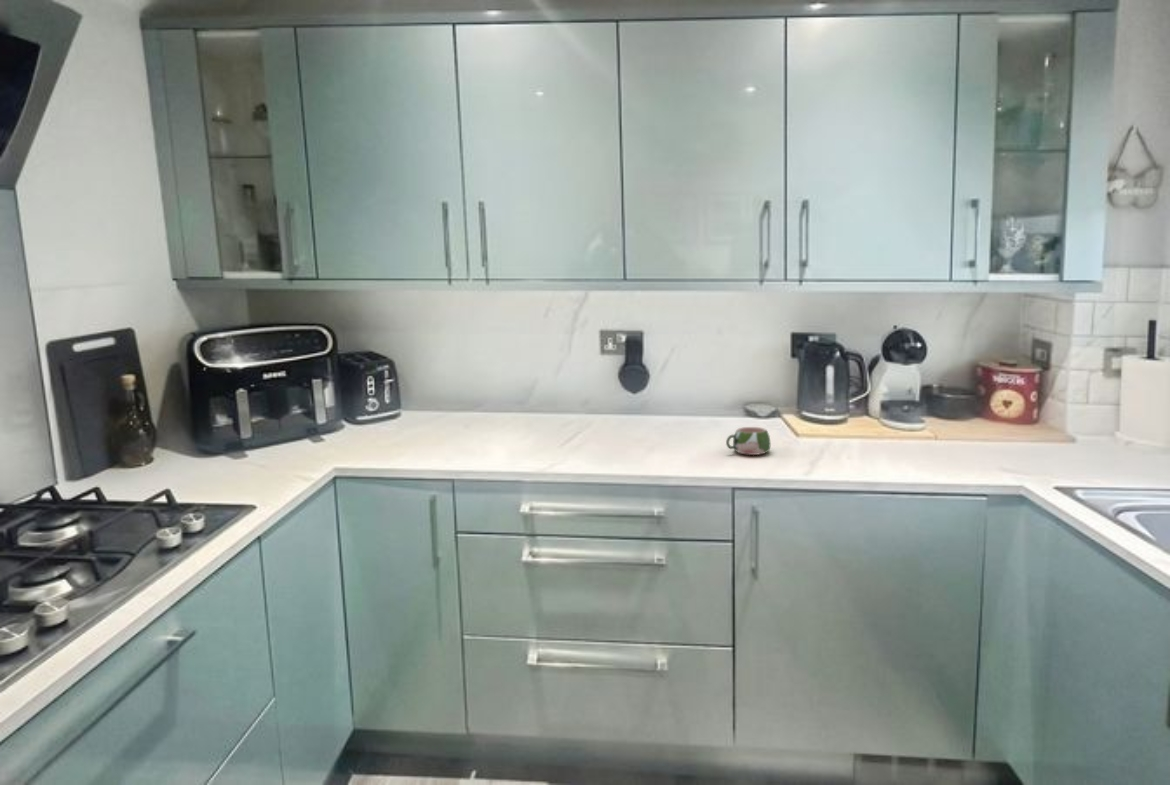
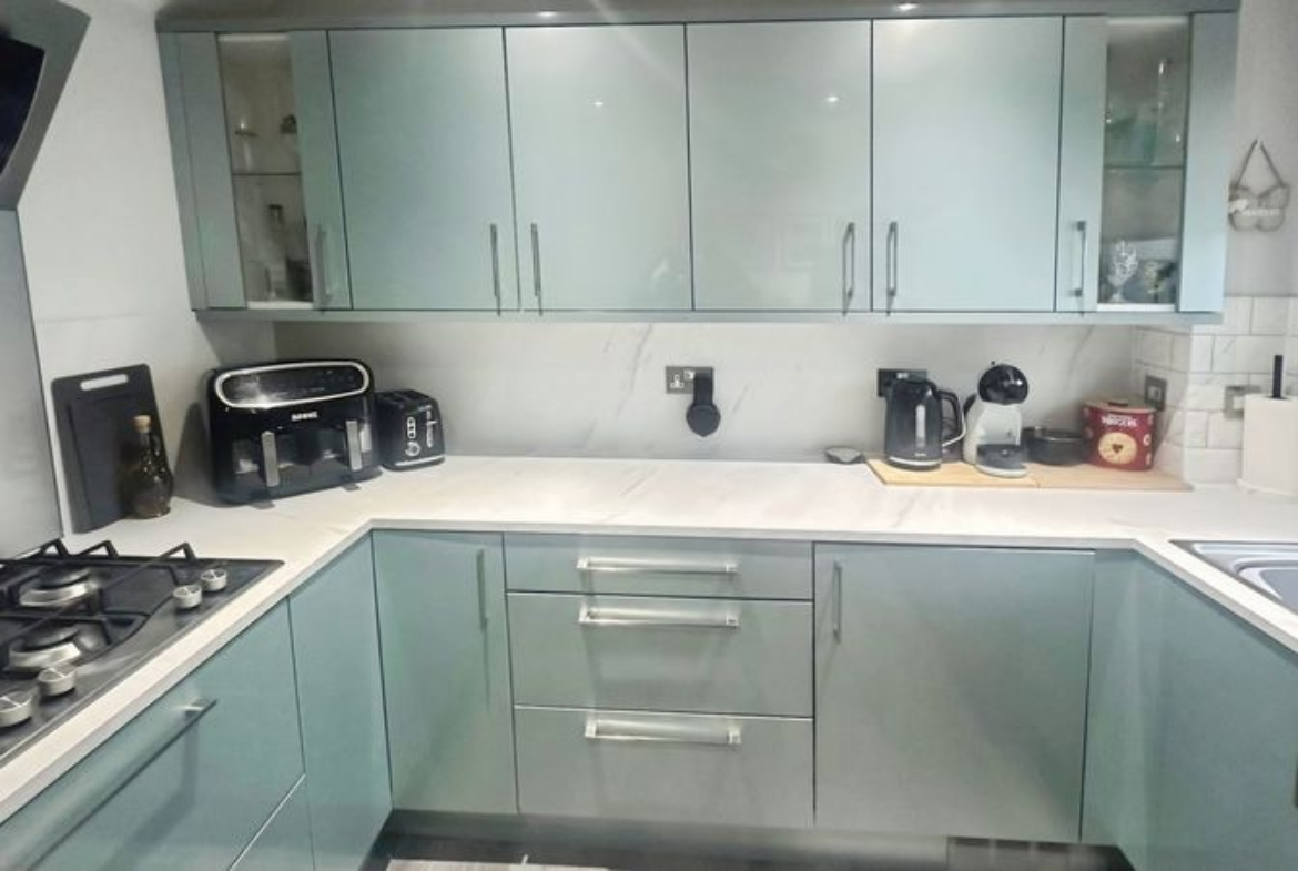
- mug [725,426,771,456]
